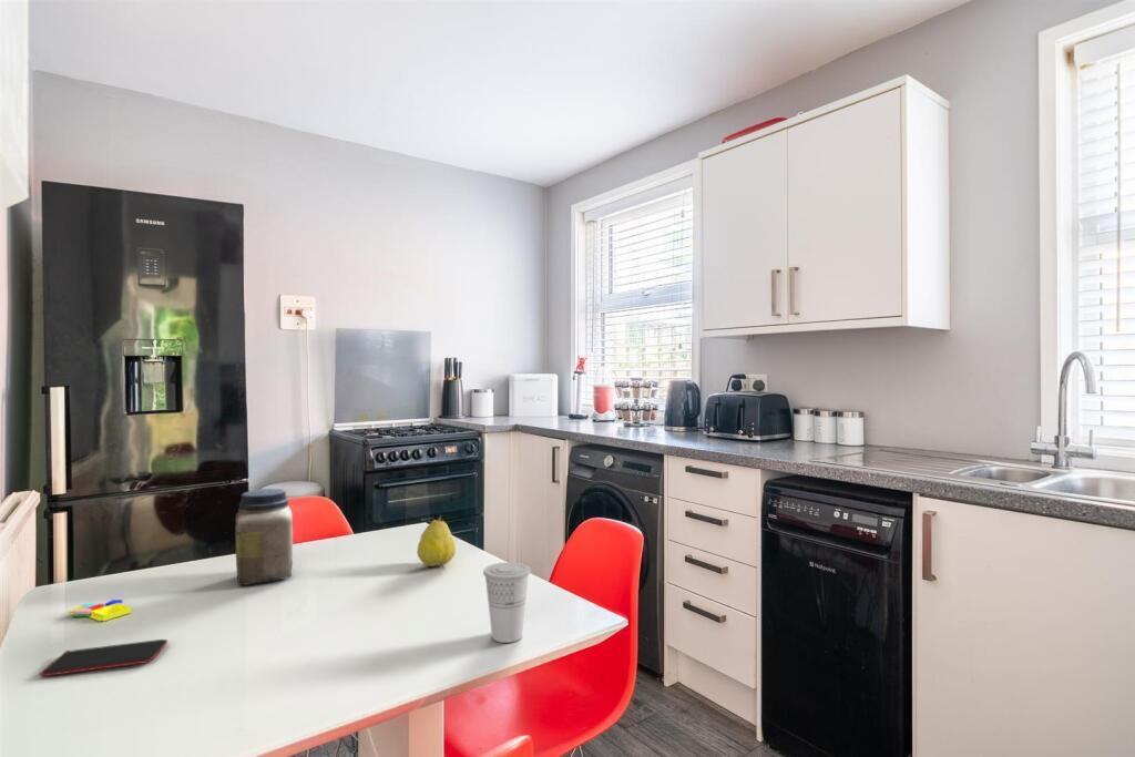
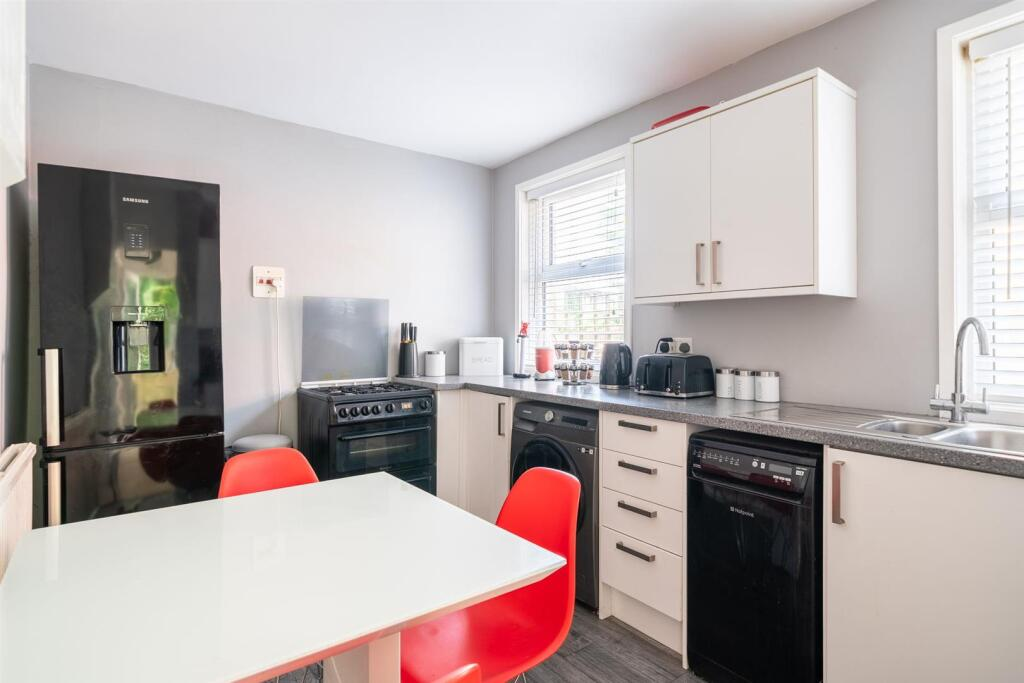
- fruit [416,514,457,567]
- smartphone [37,638,170,677]
- sticky notes [68,599,132,622]
- jar [234,488,294,586]
- cup [482,561,532,644]
